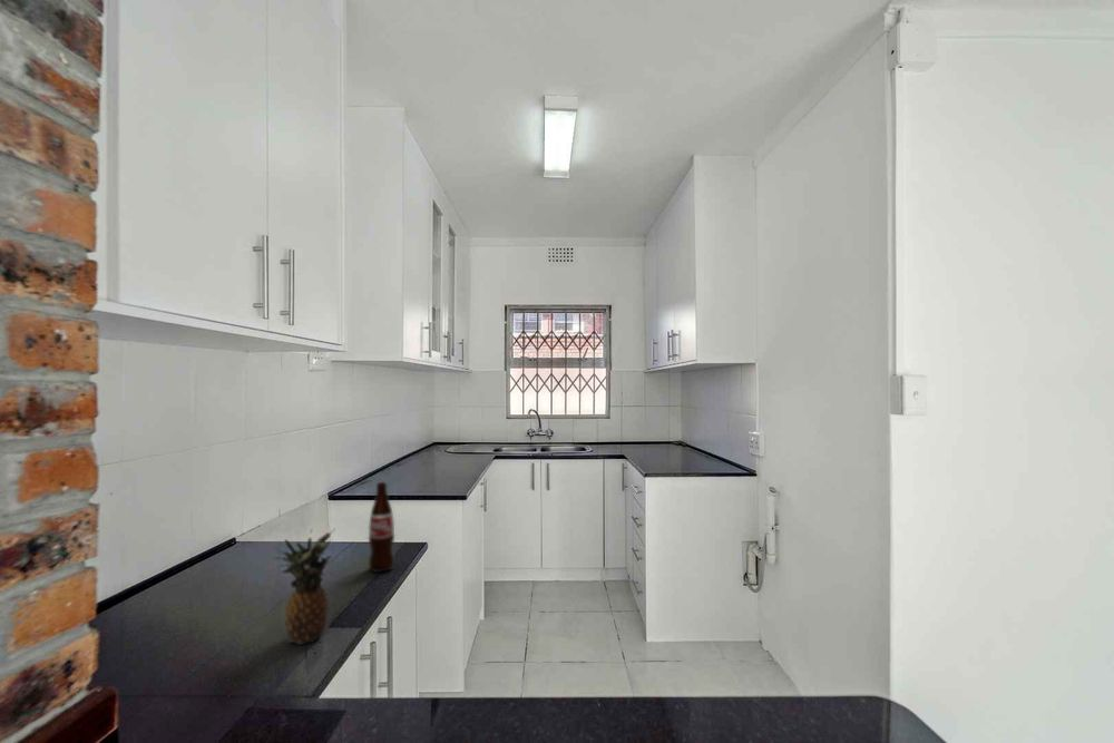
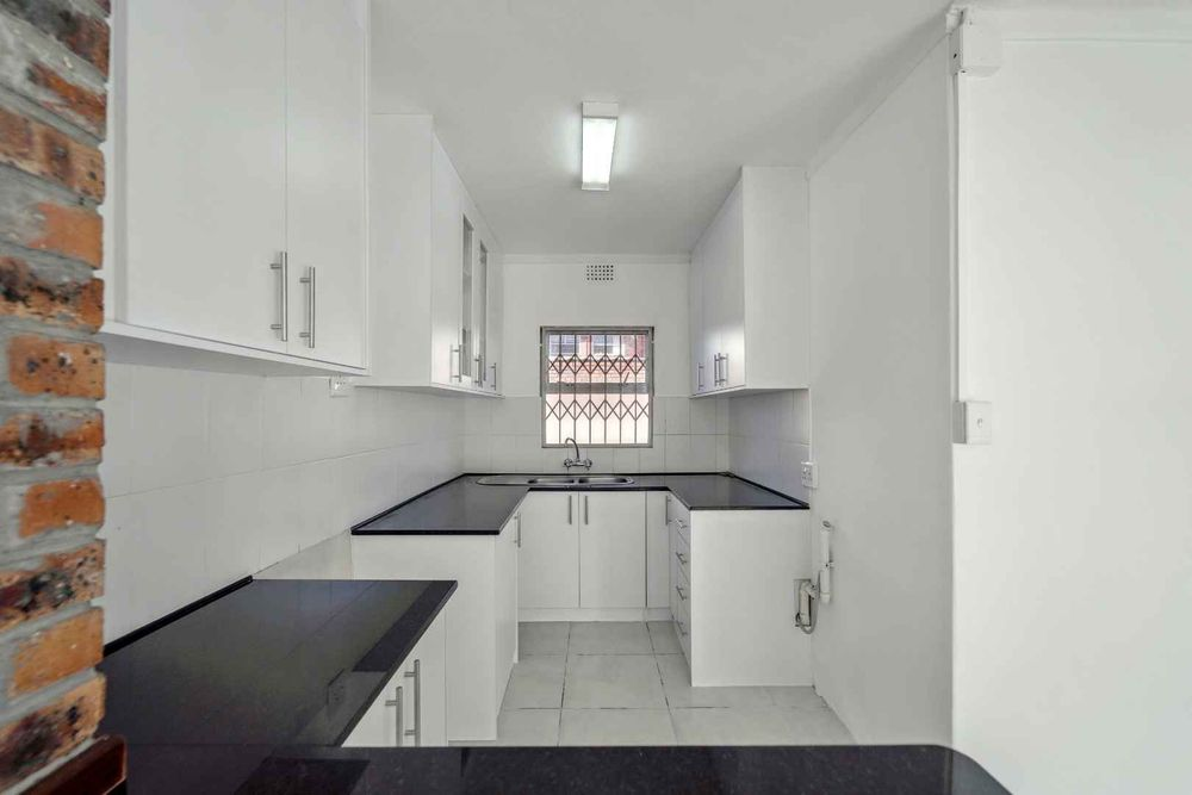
- bottle [368,481,395,574]
- fruit [267,528,336,646]
